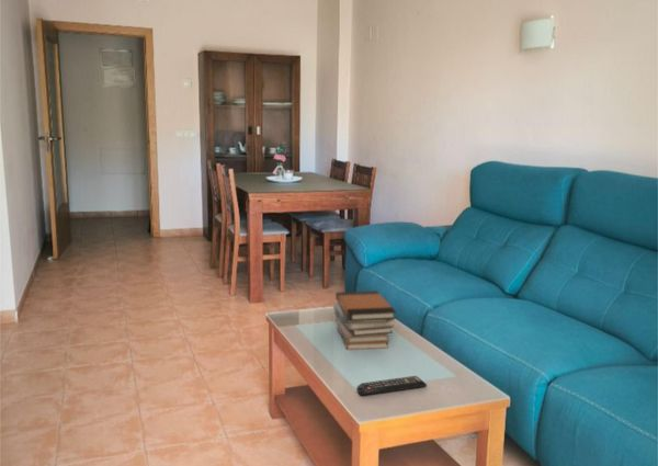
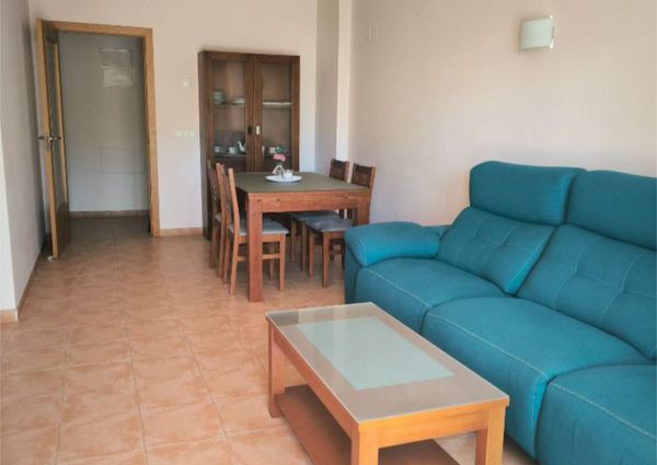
- book stack [332,289,397,351]
- remote control [355,375,428,397]
